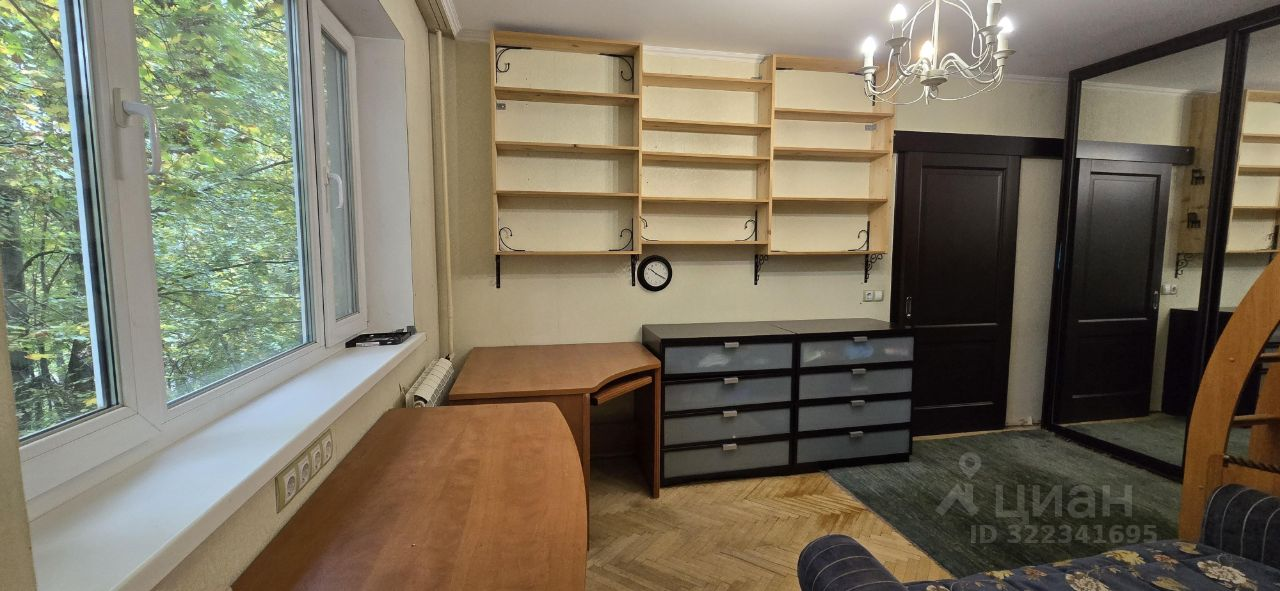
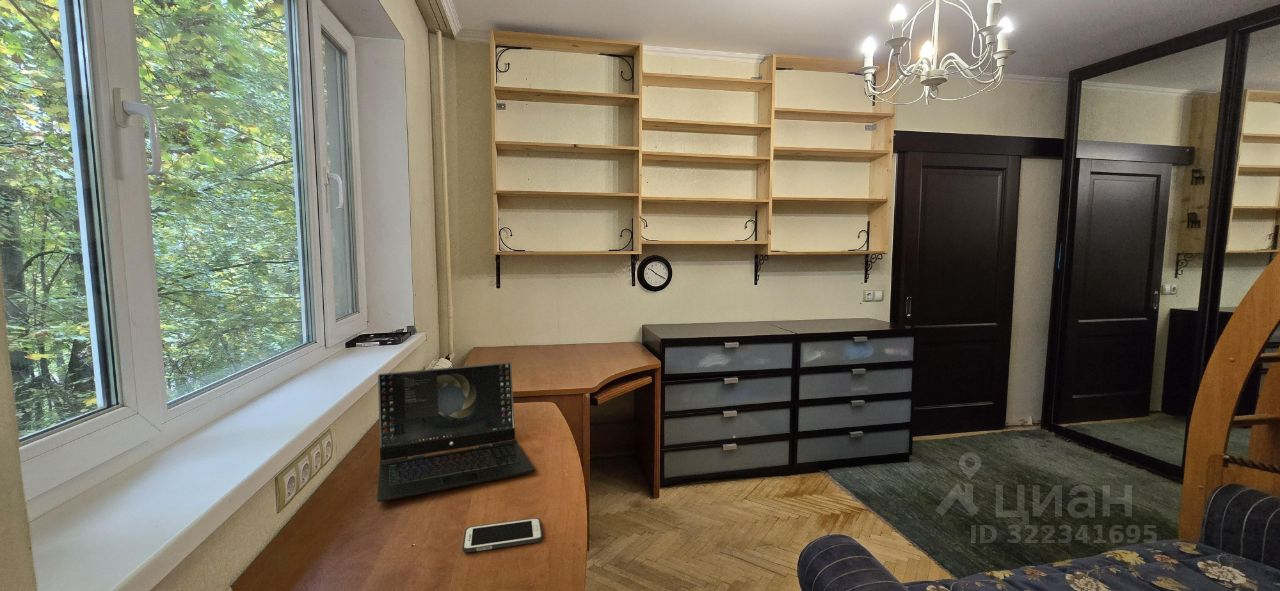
+ laptop [376,361,536,503]
+ cell phone [462,517,544,553]
